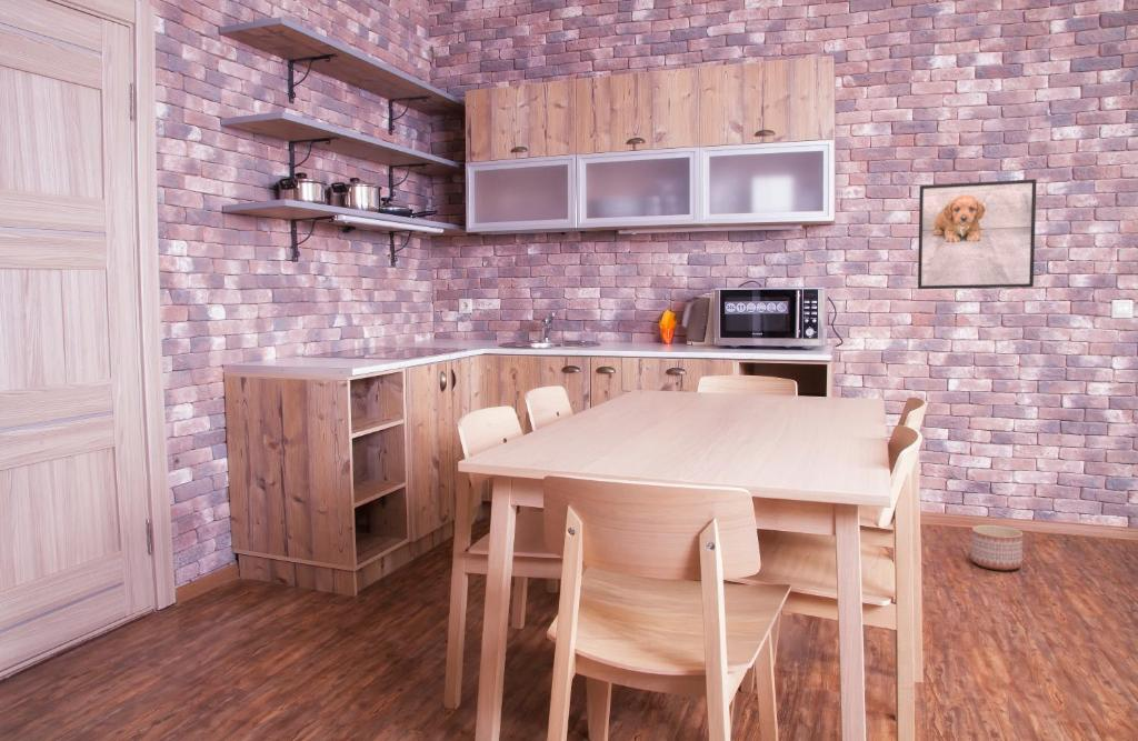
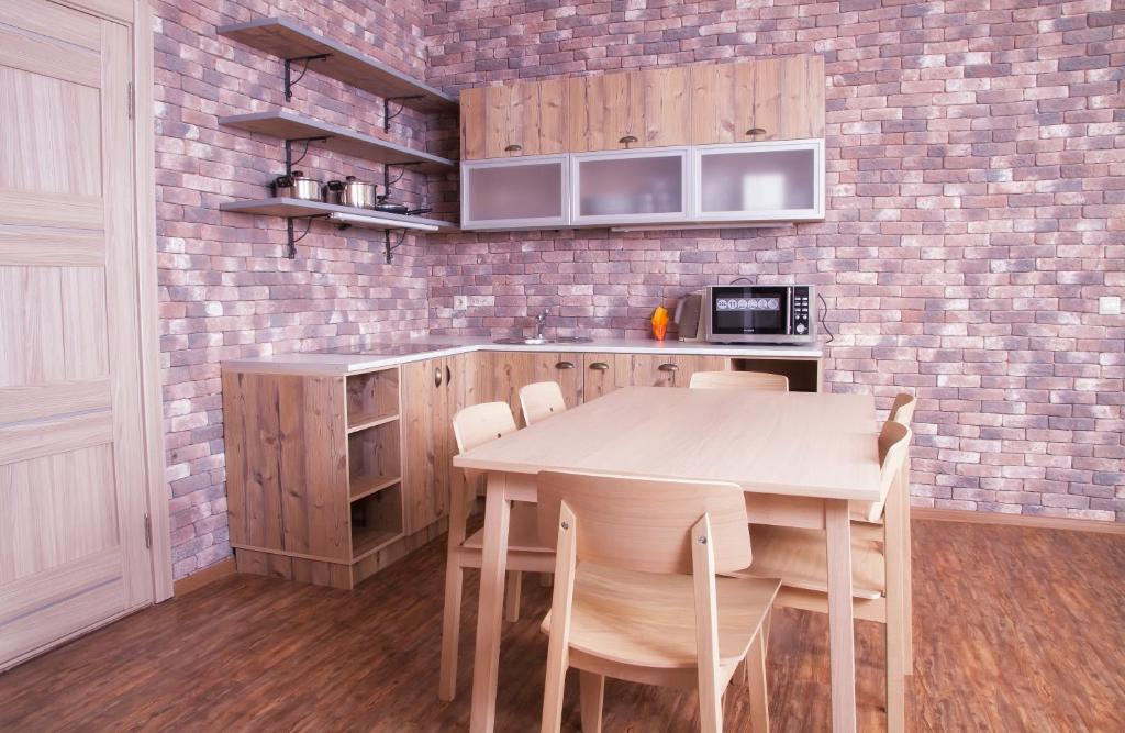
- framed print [917,178,1038,290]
- planter [970,524,1024,572]
